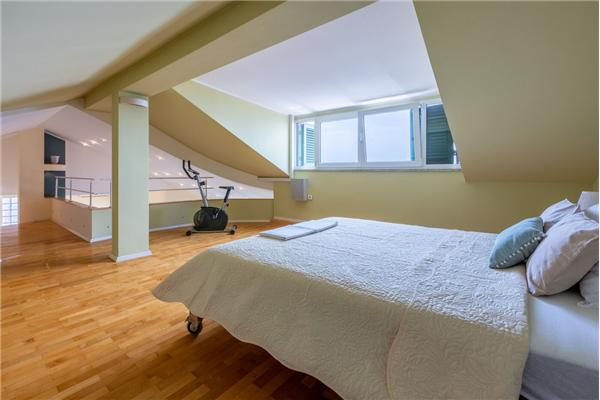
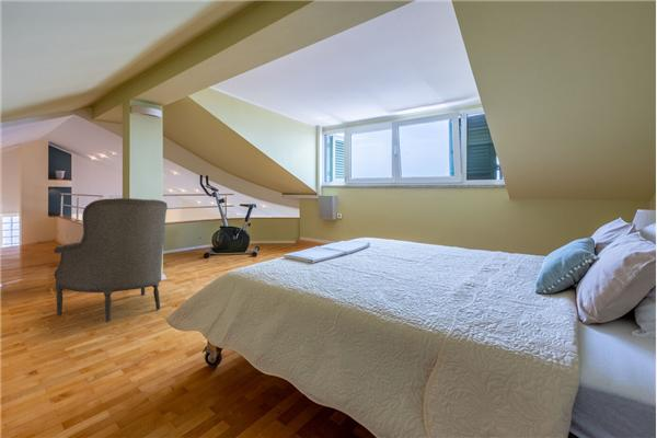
+ armchair [53,197,169,323]
